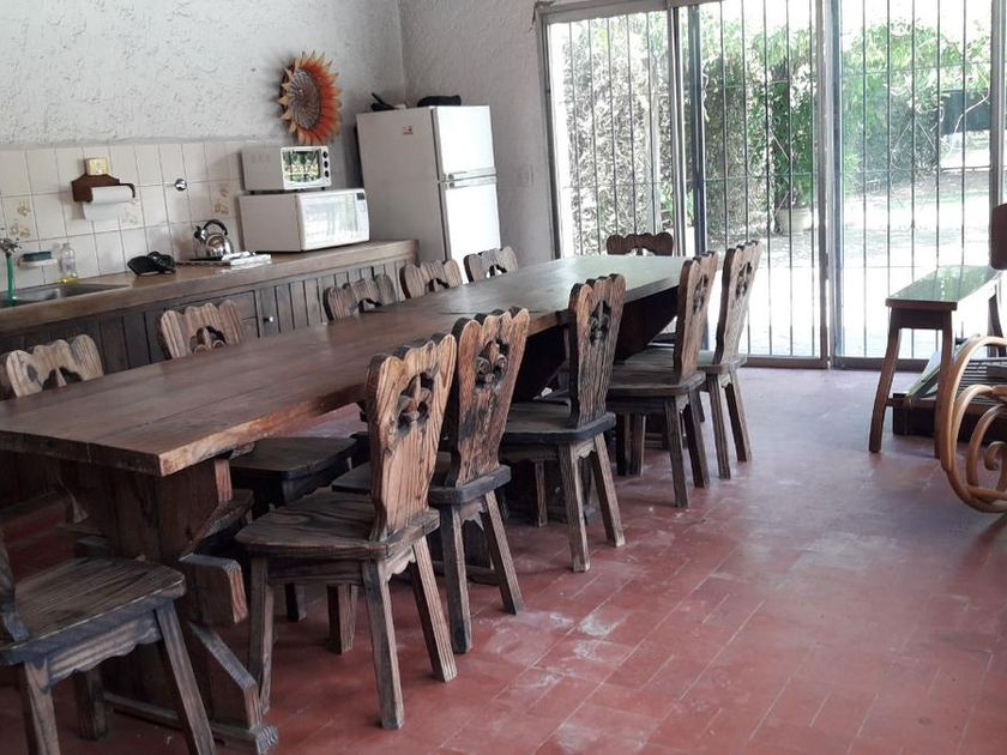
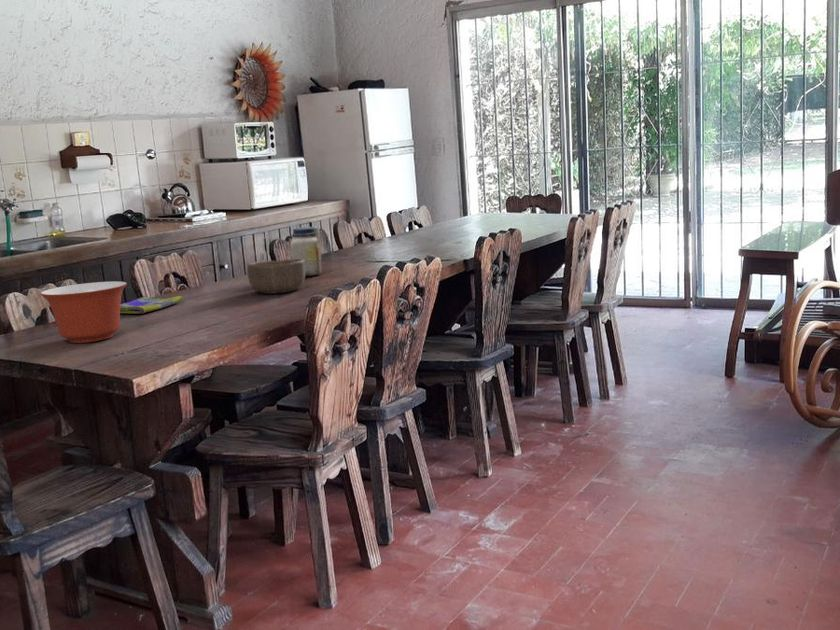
+ jar [289,226,323,277]
+ wooden bowl [246,258,306,295]
+ mixing bowl [39,280,128,344]
+ dish towel [120,295,183,315]
